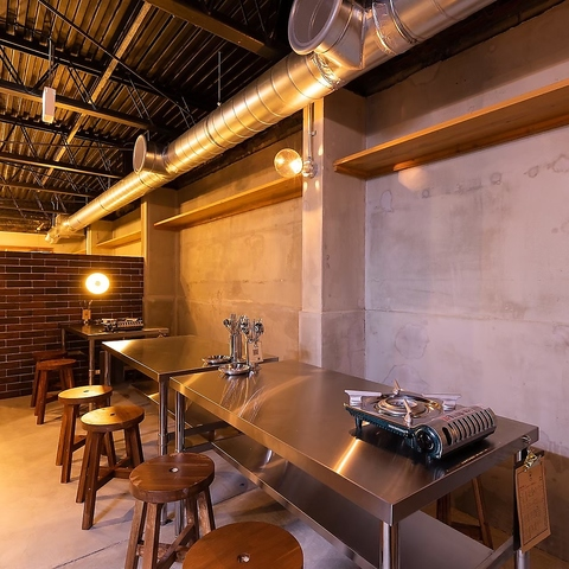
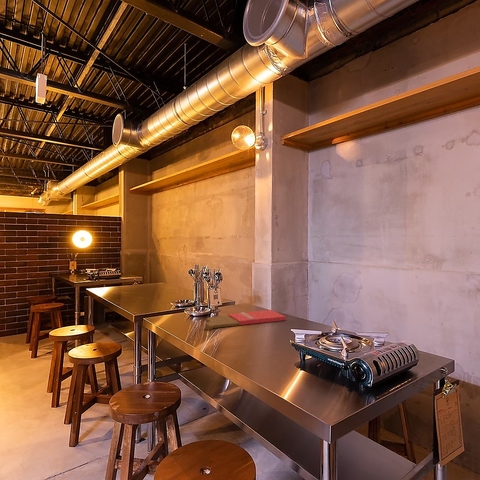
+ cutting board [203,309,287,330]
